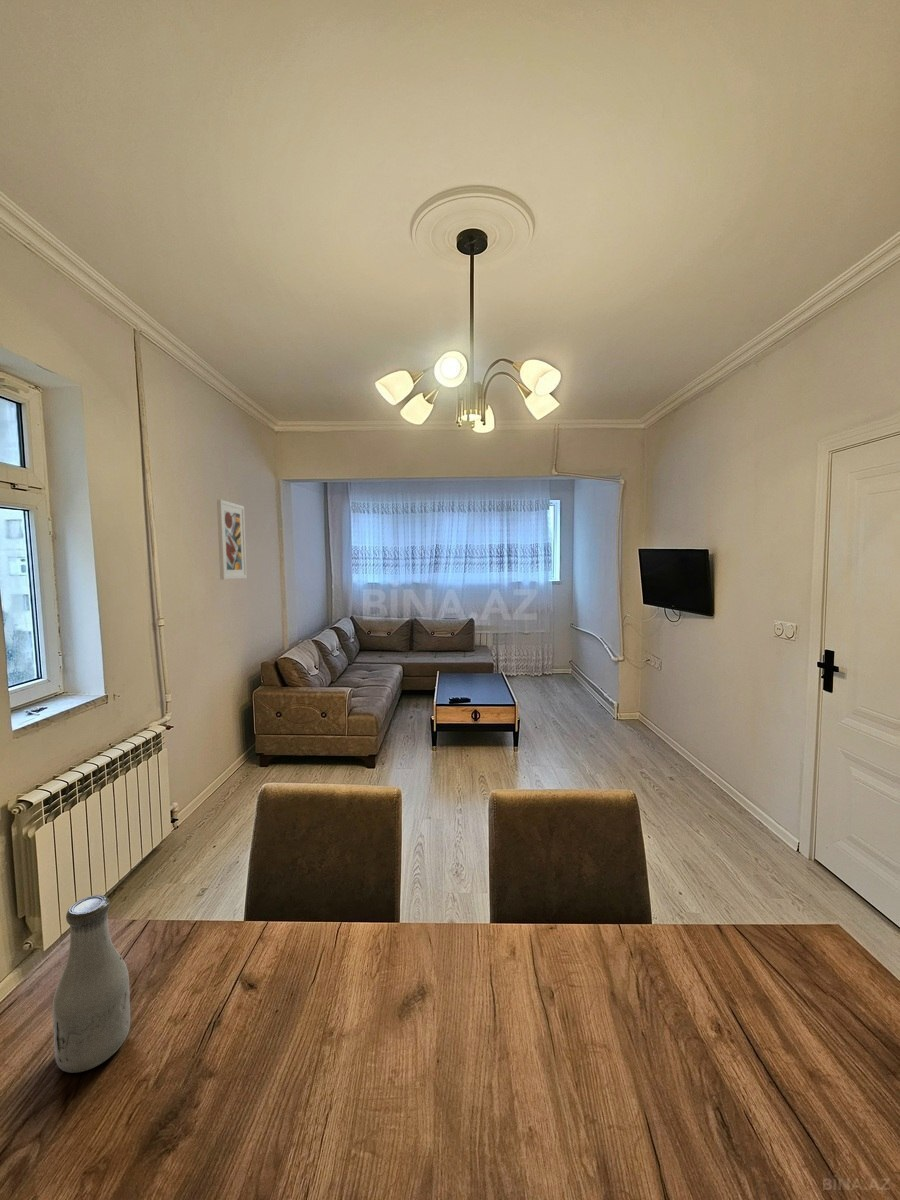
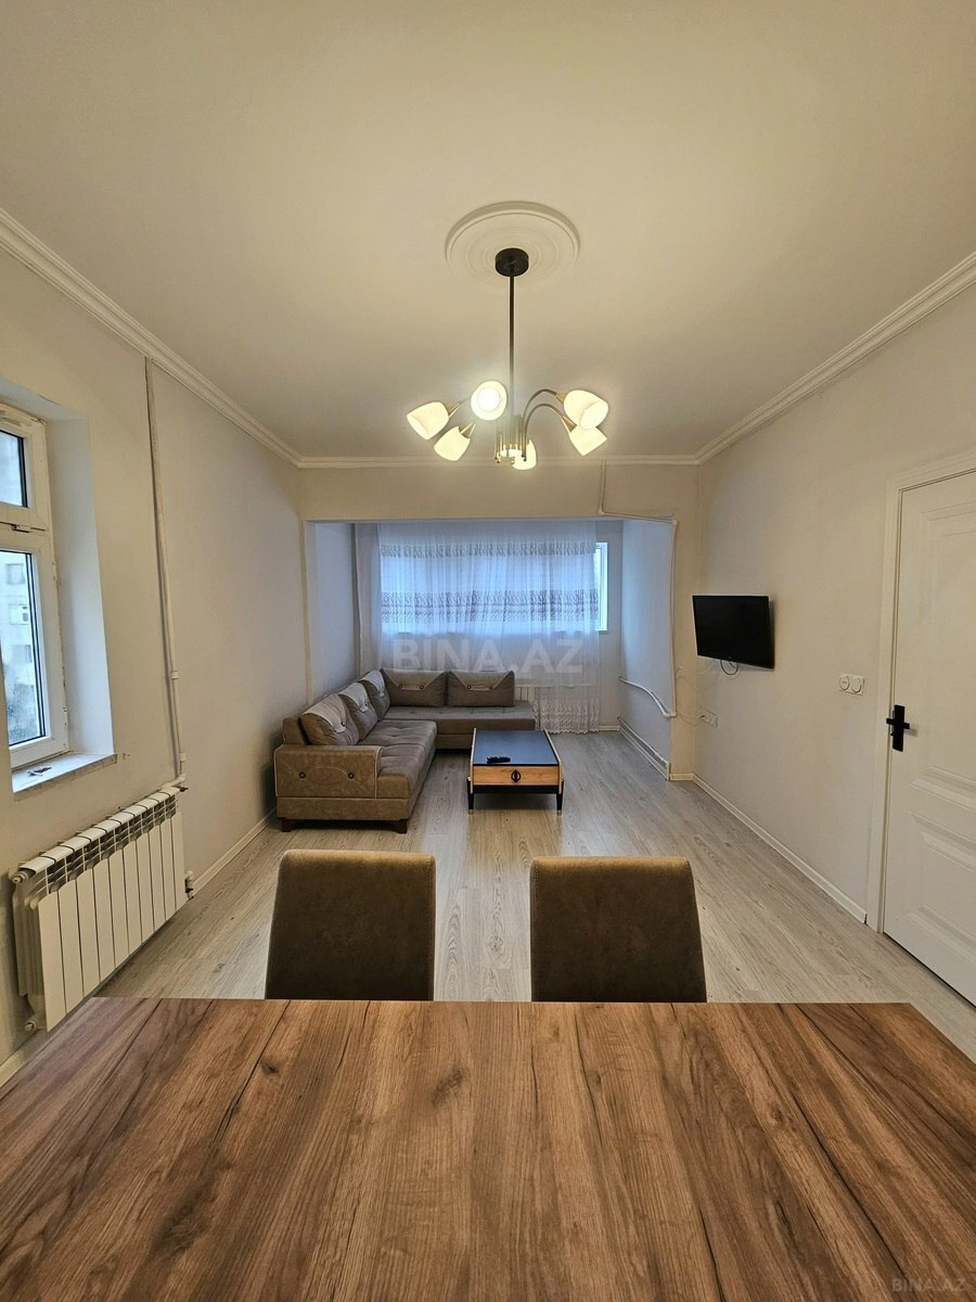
- bottle [52,894,131,1074]
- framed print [216,498,248,581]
